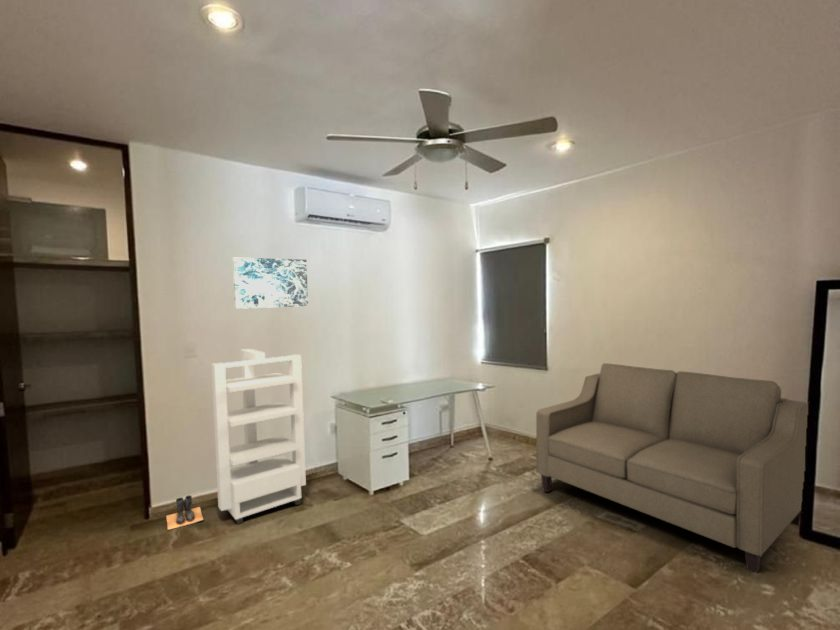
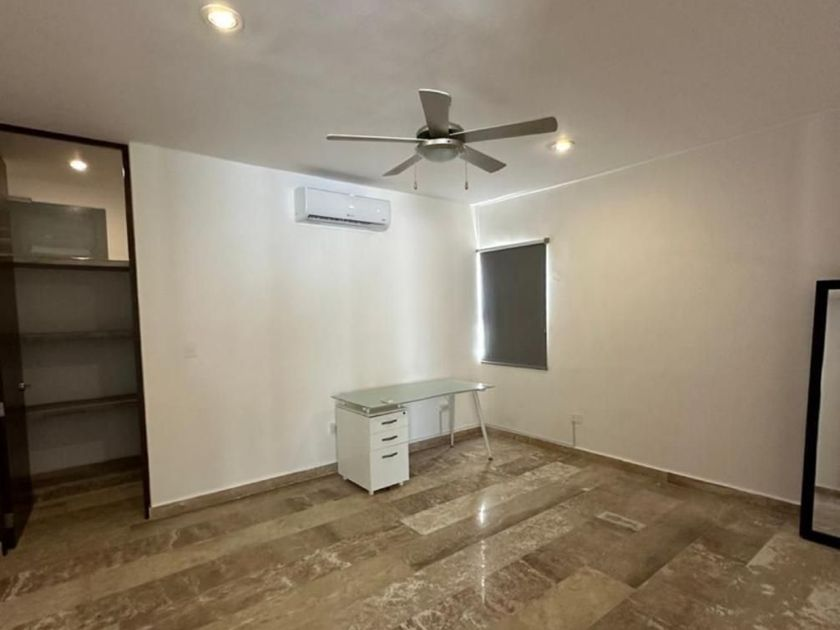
- boots [165,494,205,531]
- wall art [232,257,309,310]
- sofa [535,362,809,574]
- storage cabinet [211,348,307,525]
